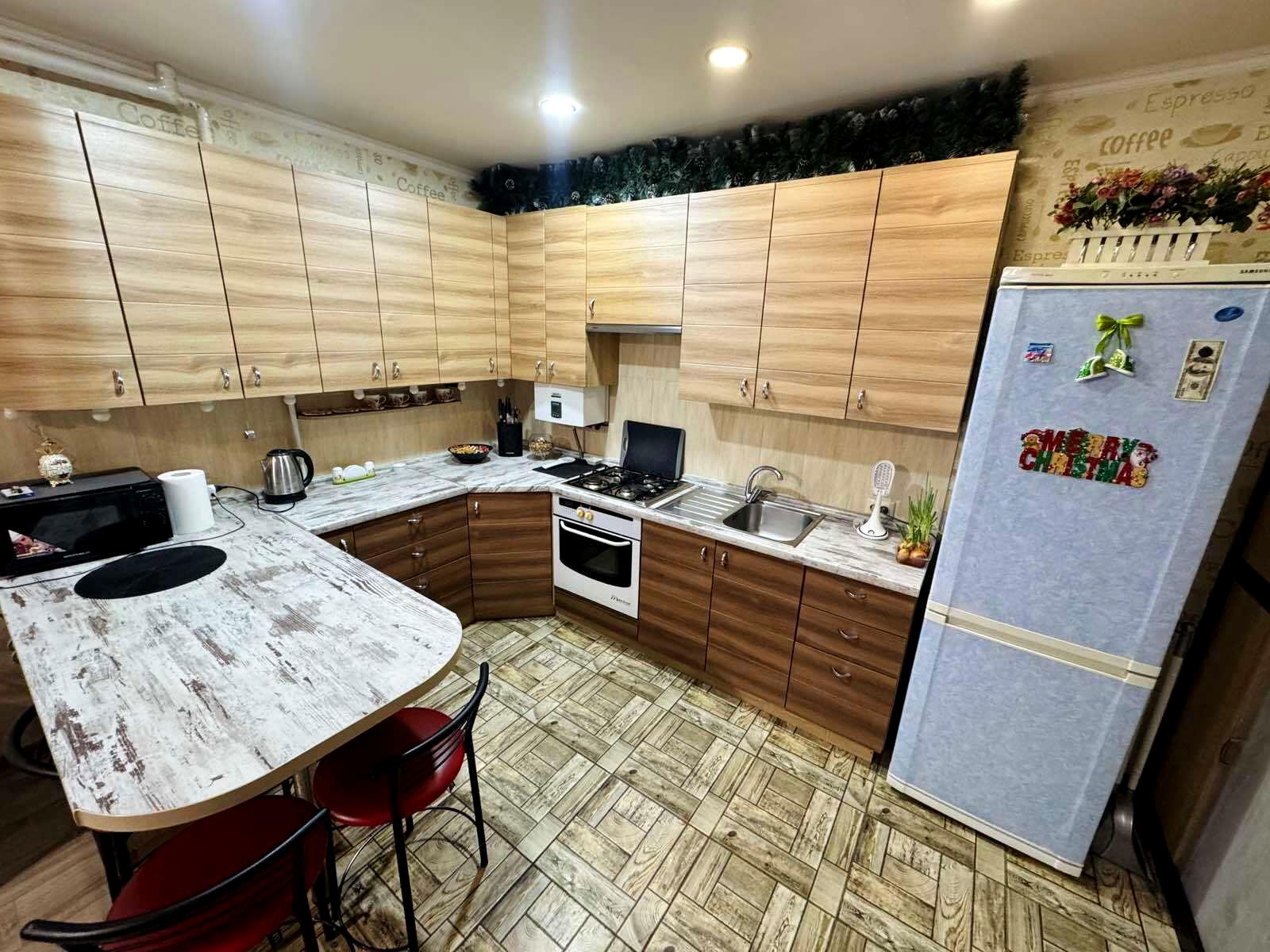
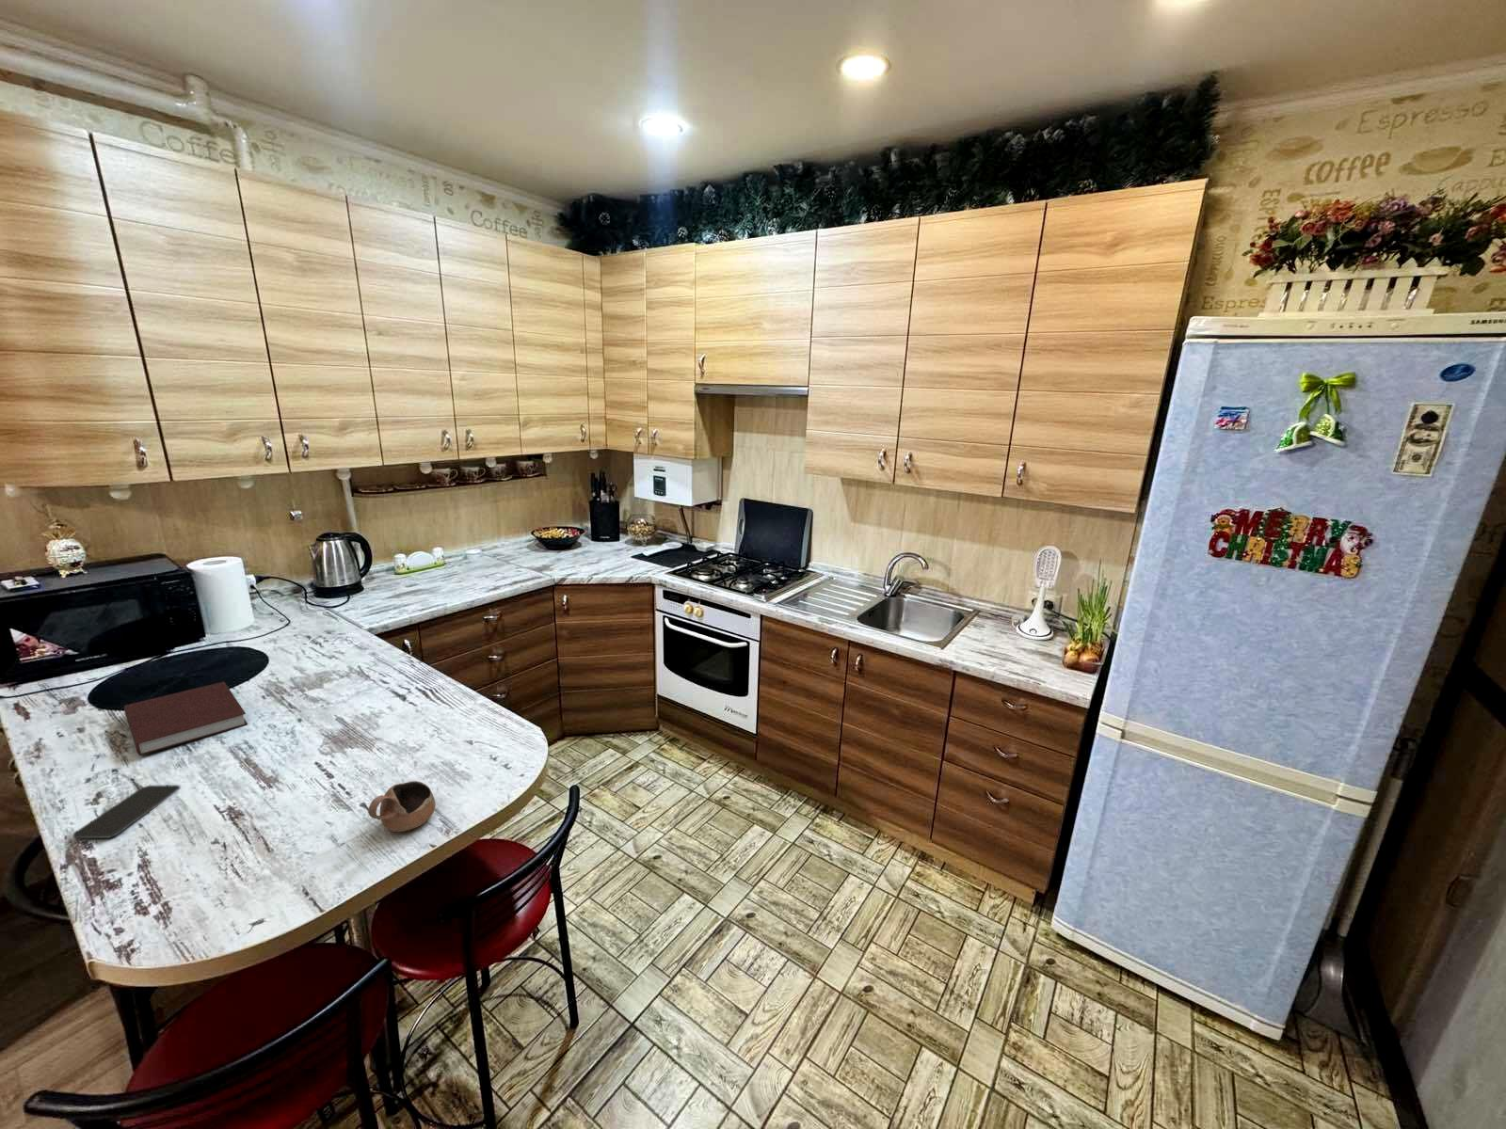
+ notebook [123,681,249,757]
+ cup [368,780,436,833]
+ smartphone [72,784,180,840]
